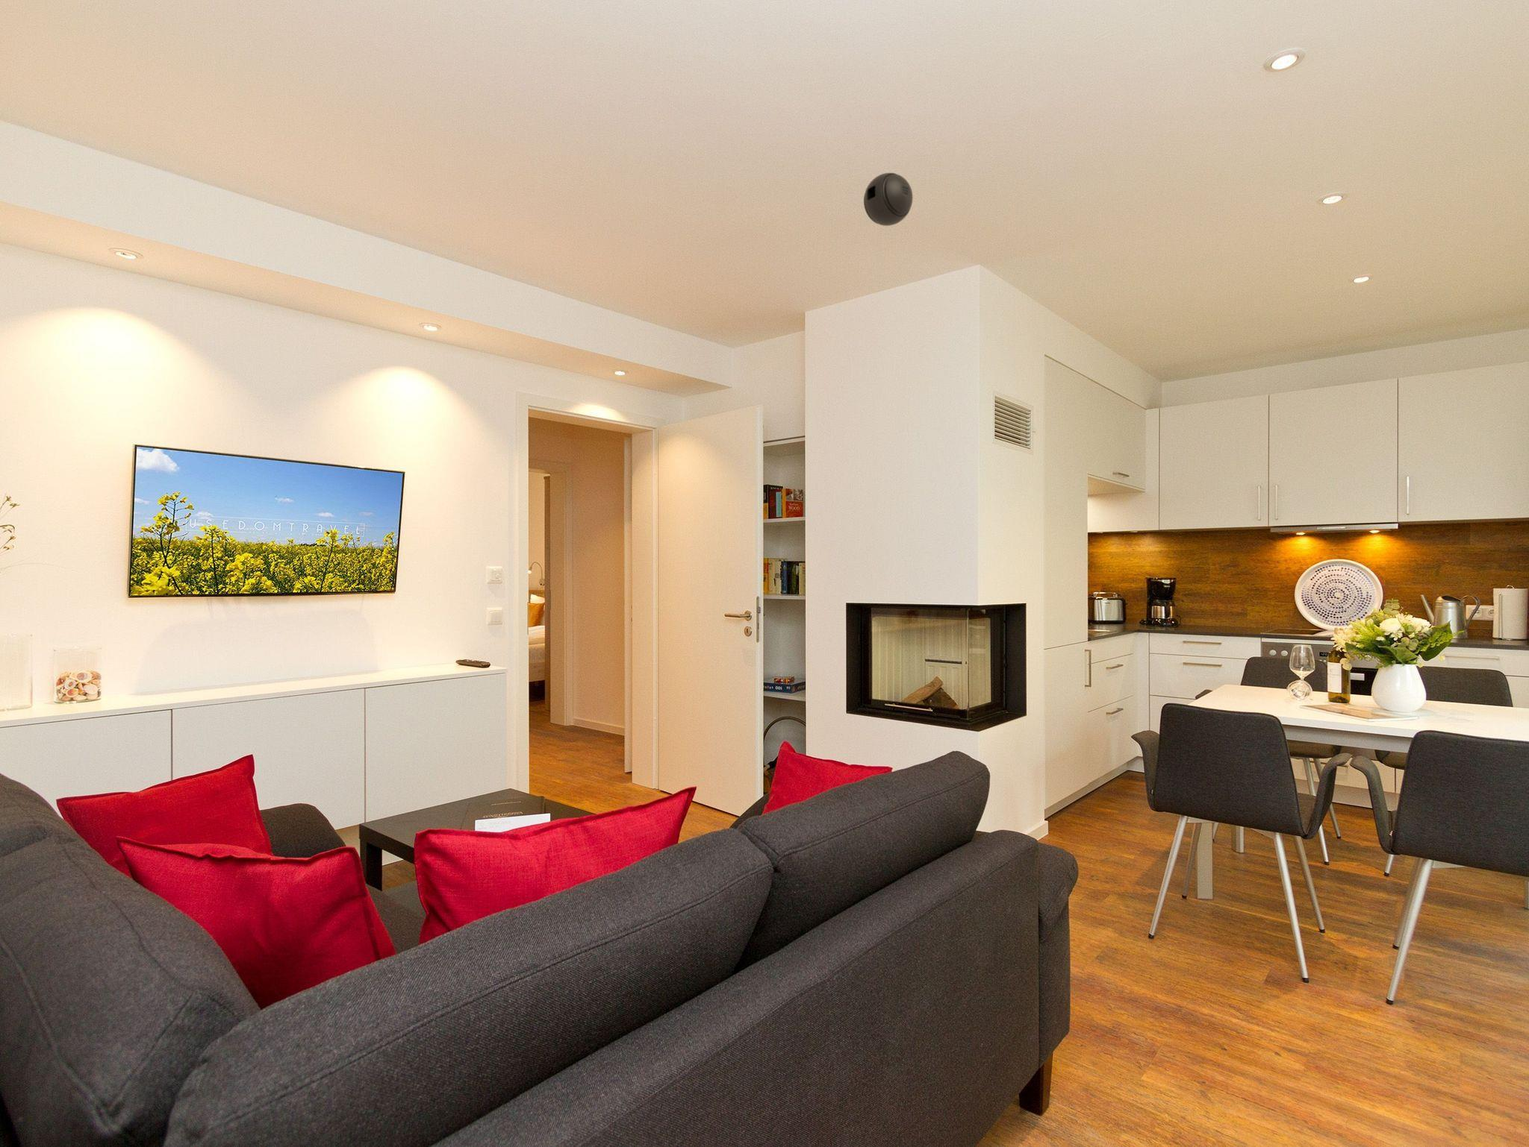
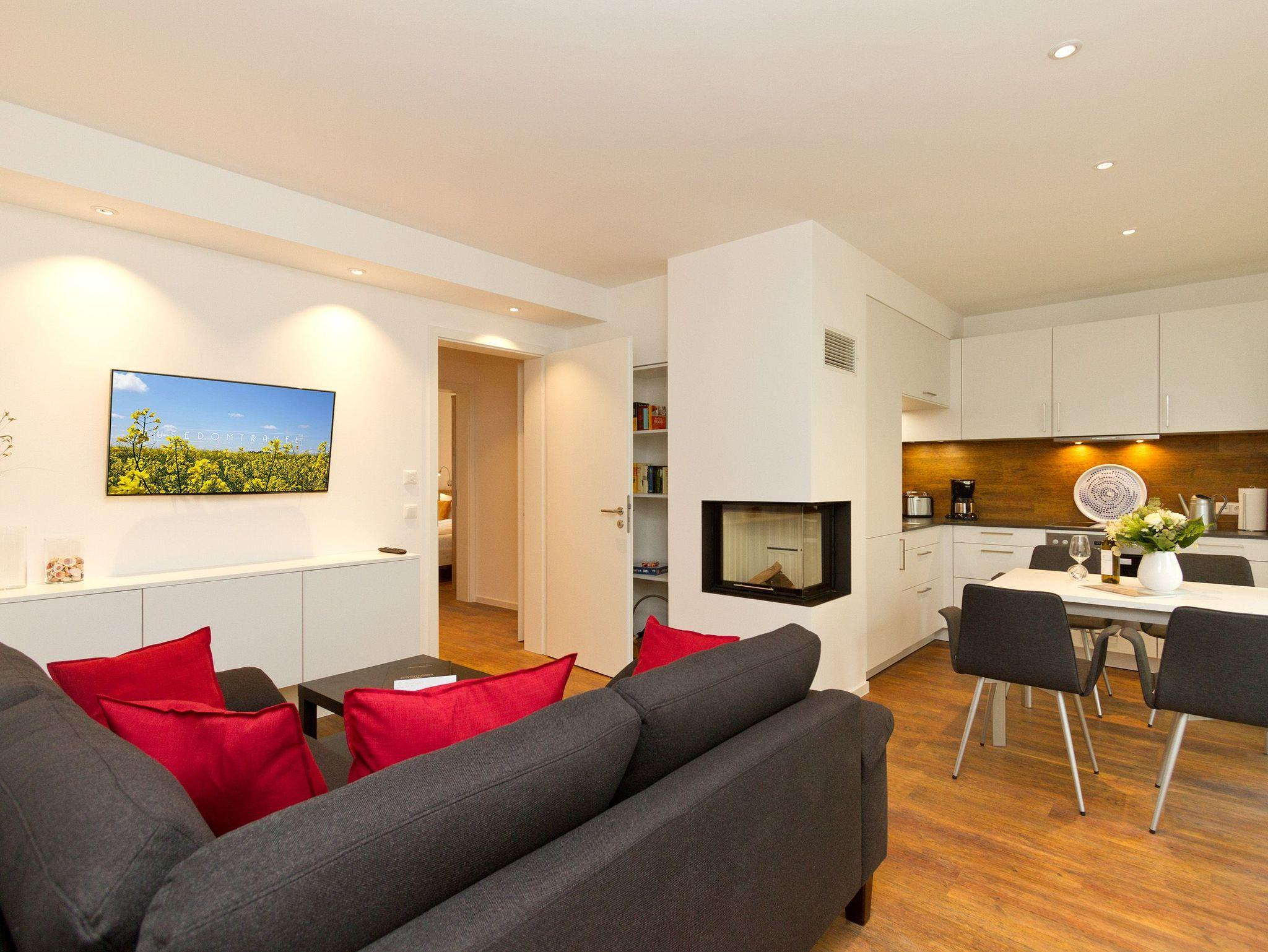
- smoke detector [863,172,914,227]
